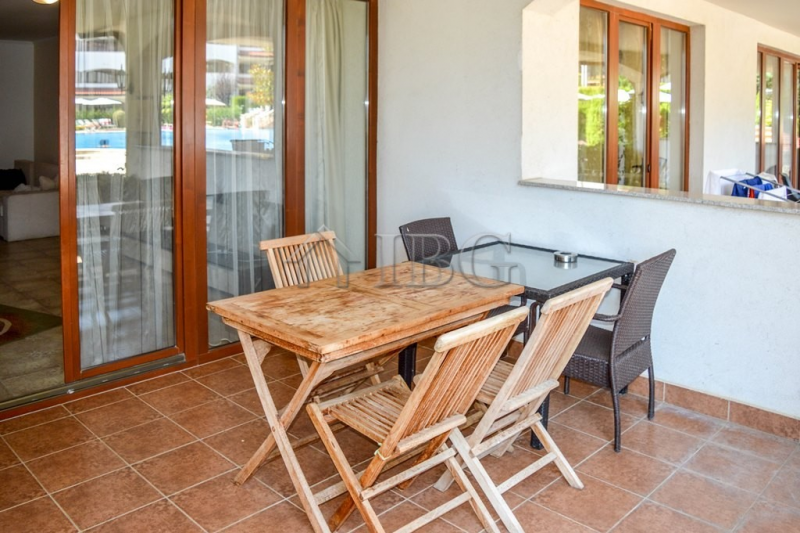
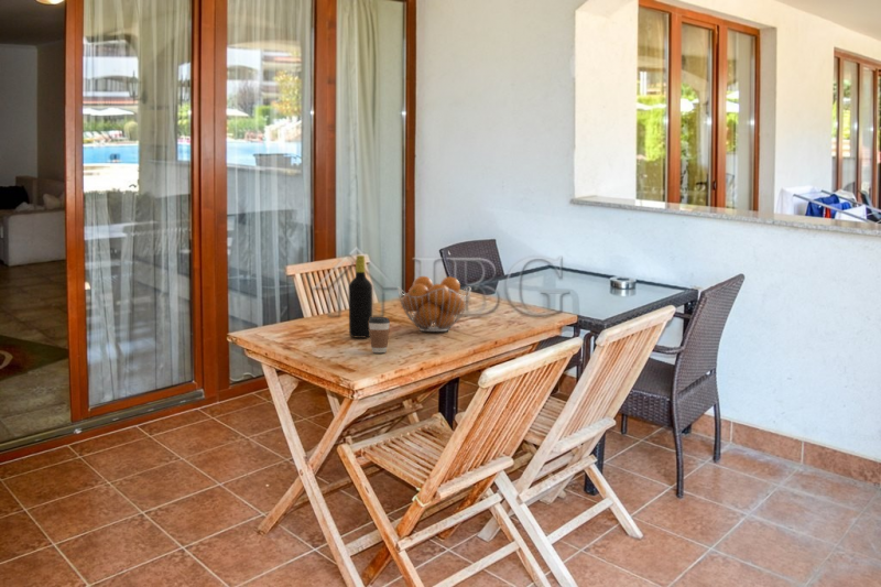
+ fruit basket [396,275,472,333]
+ bottle [348,254,373,339]
+ coffee cup [369,316,391,354]
